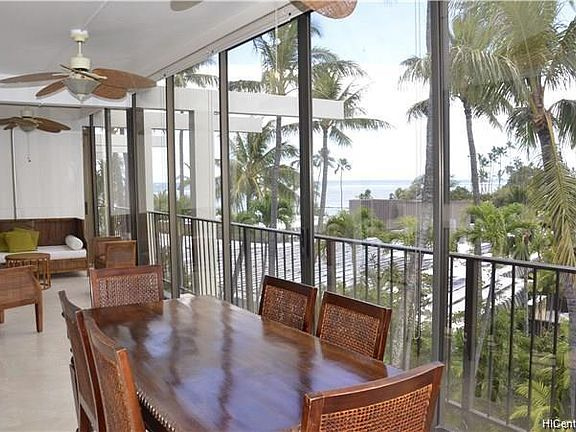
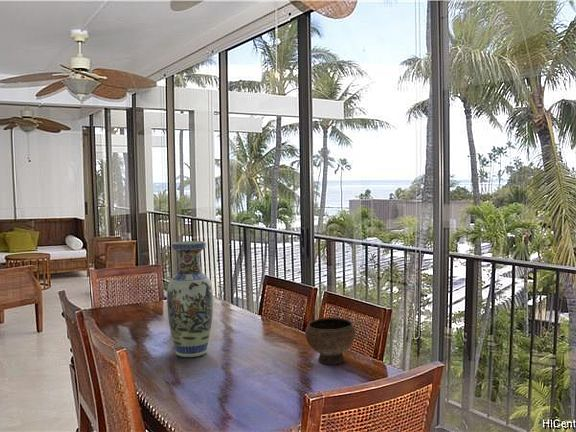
+ bowl [304,317,356,365]
+ vase [166,240,214,358]
